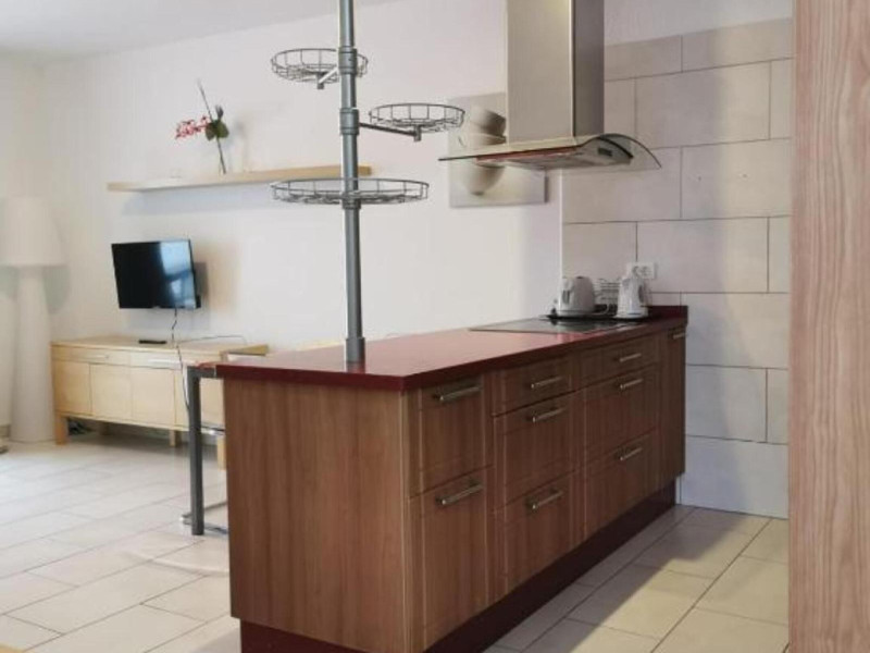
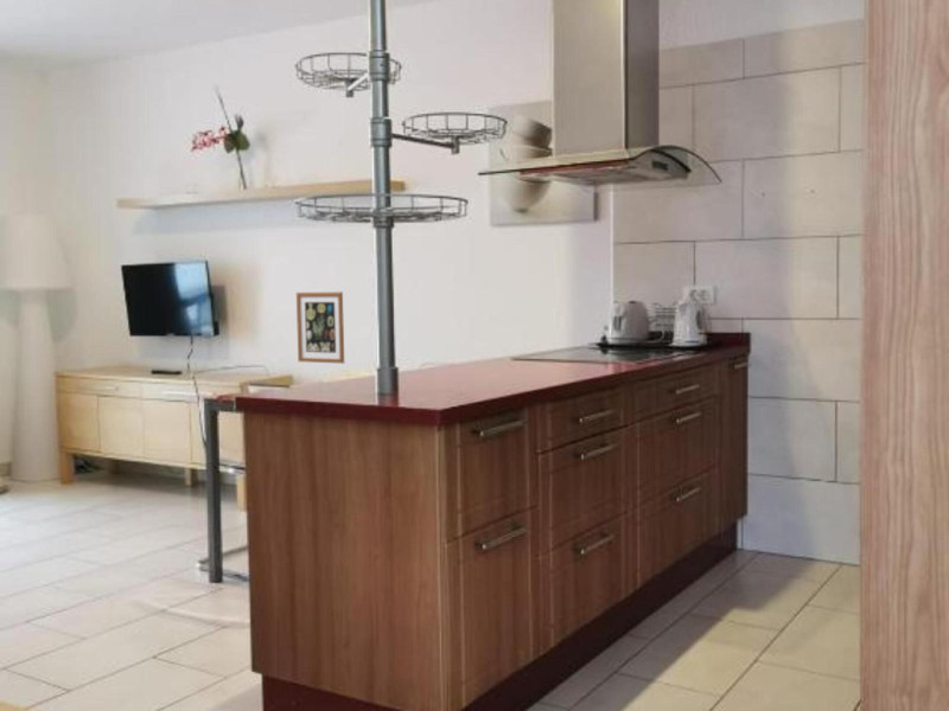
+ wall art [295,290,345,365]
